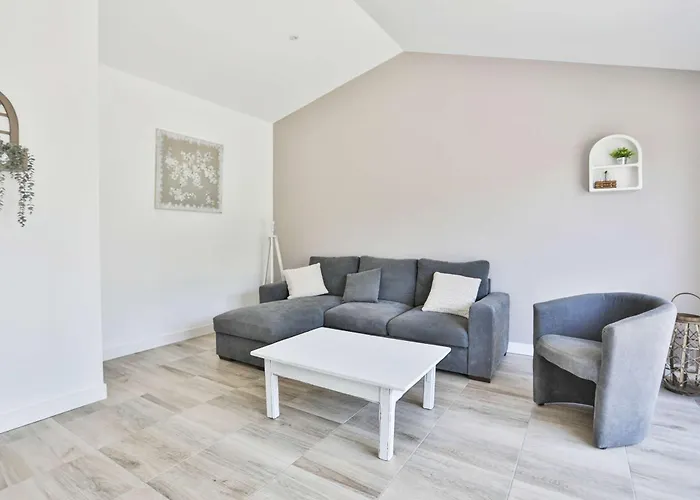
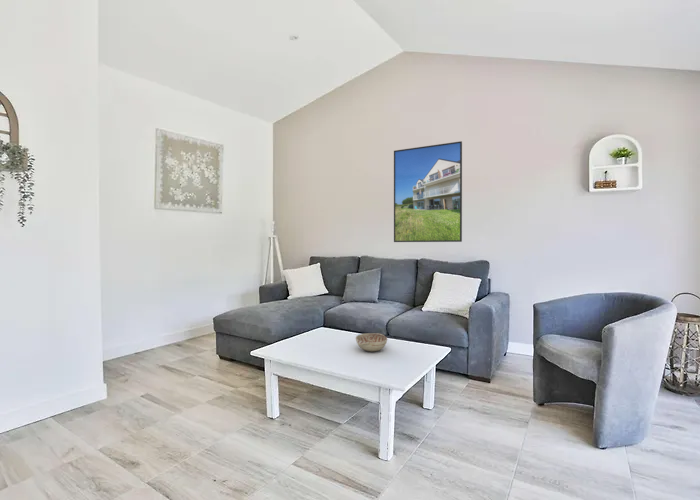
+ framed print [393,140,463,243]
+ decorative bowl [355,332,388,353]
